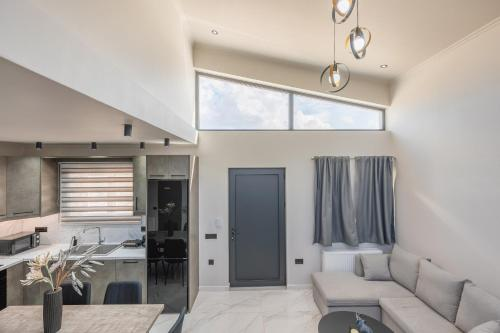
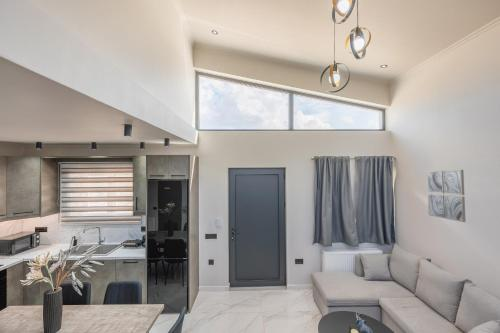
+ wall art [426,169,467,223]
